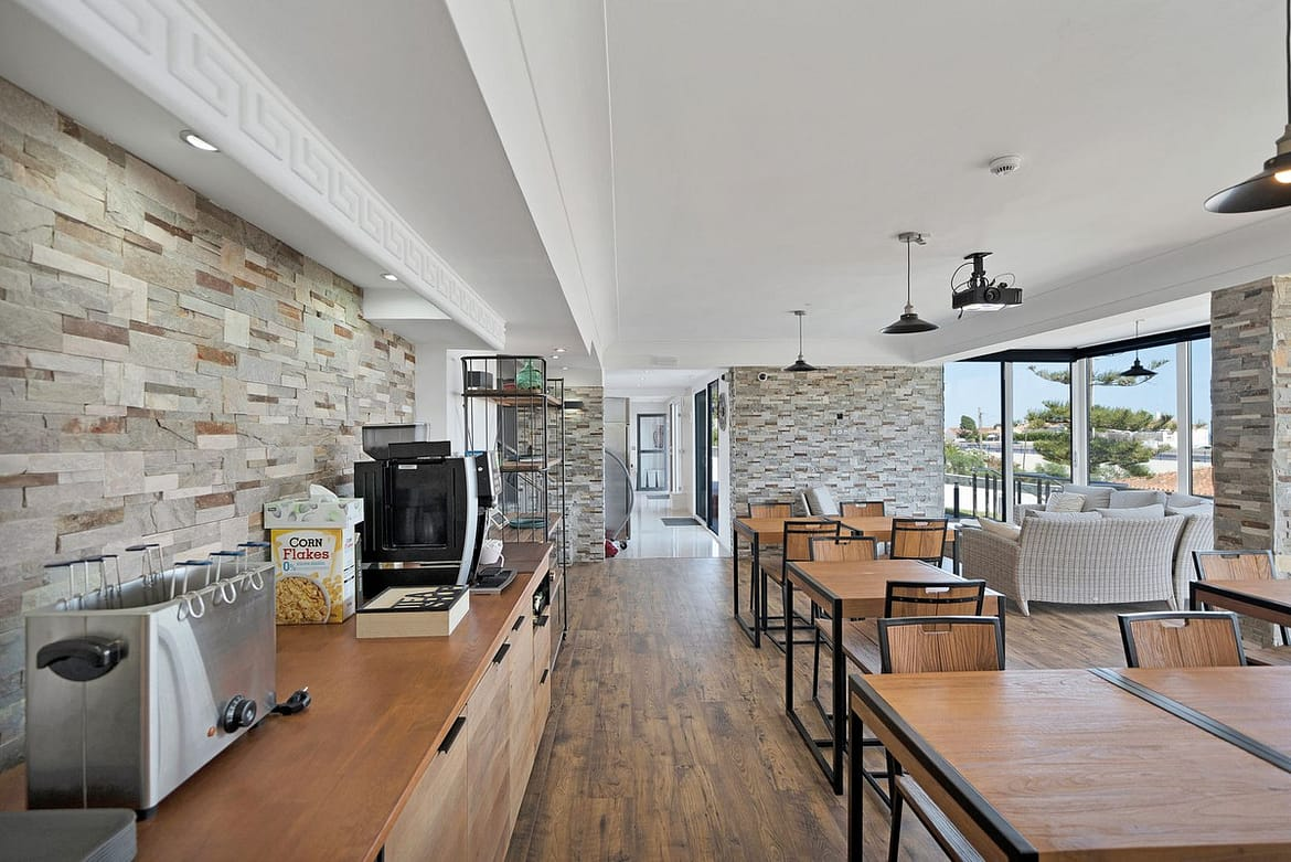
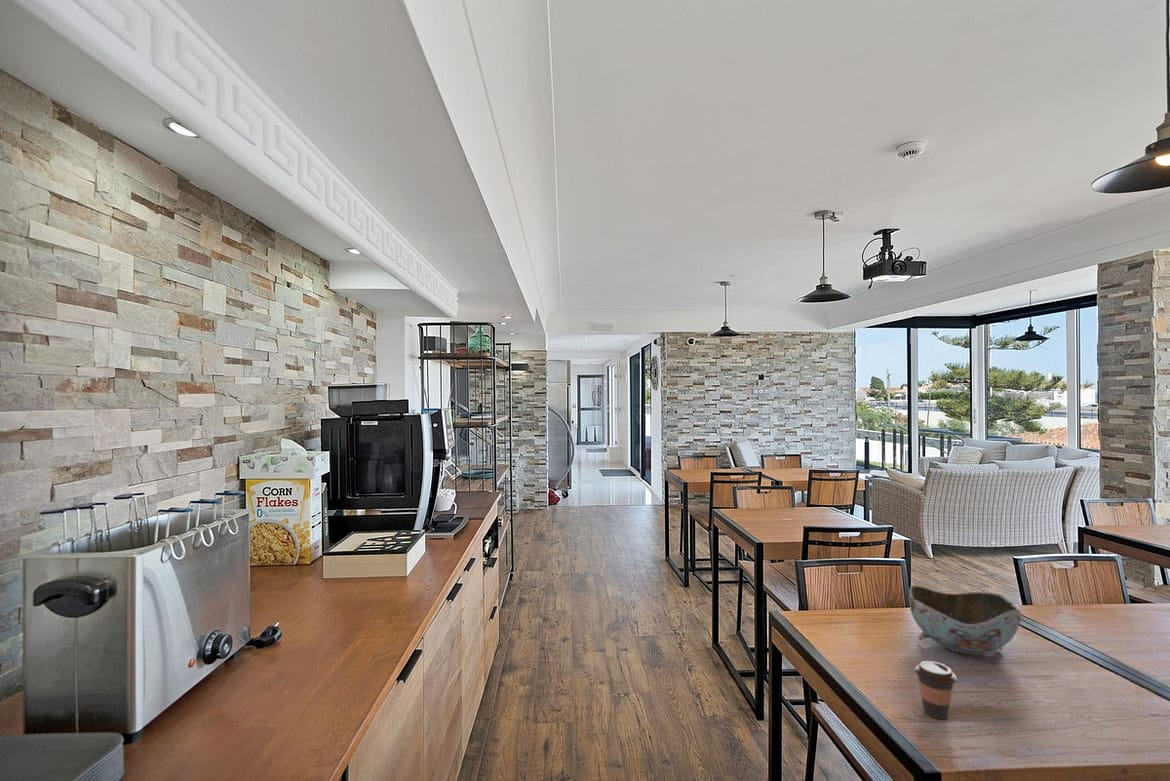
+ bowl [908,584,1022,655]
+ coffee cup [914,660,958,720]
